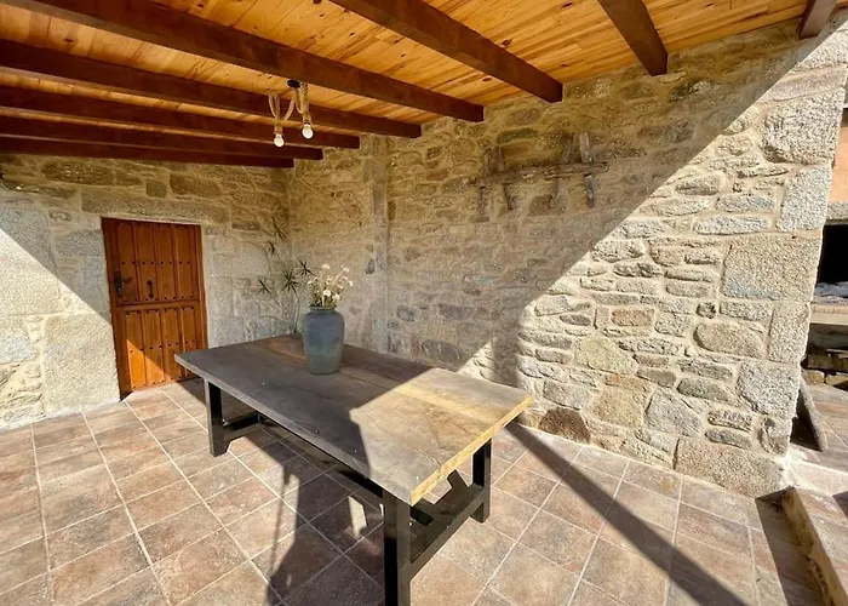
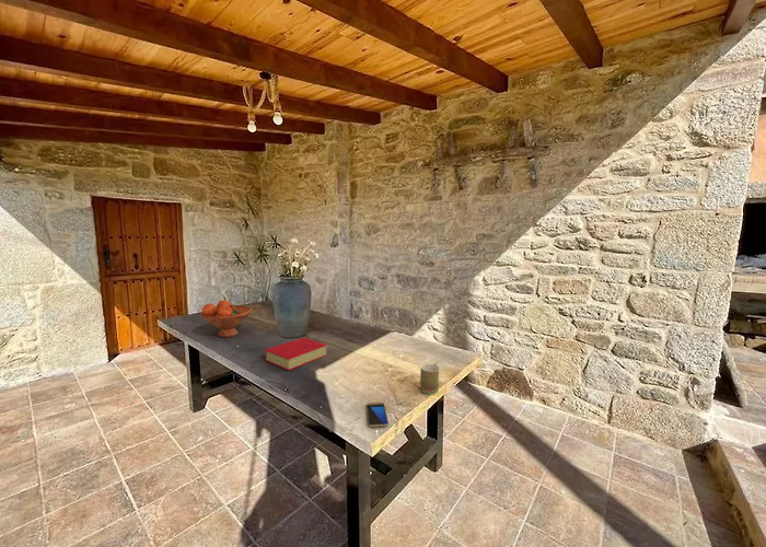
+ mug [419,363,440,395]
+ smartphone [365,401,390,428]
+ fruit bowl [199,299,253,338]
+ book [265,336,328,371]
